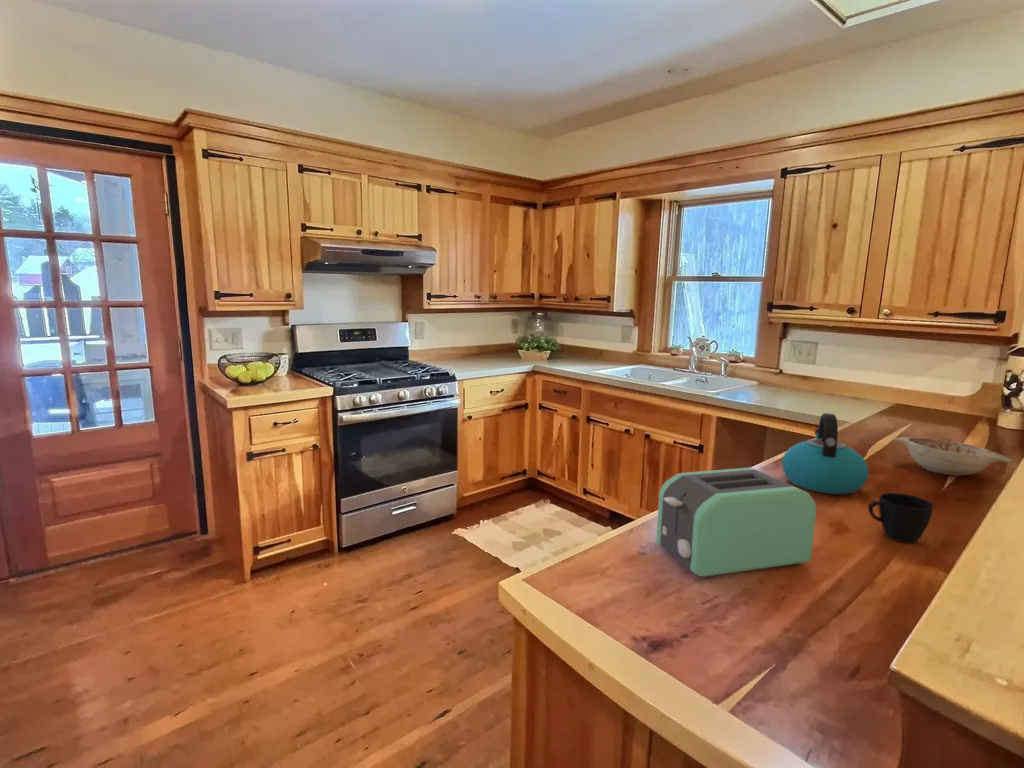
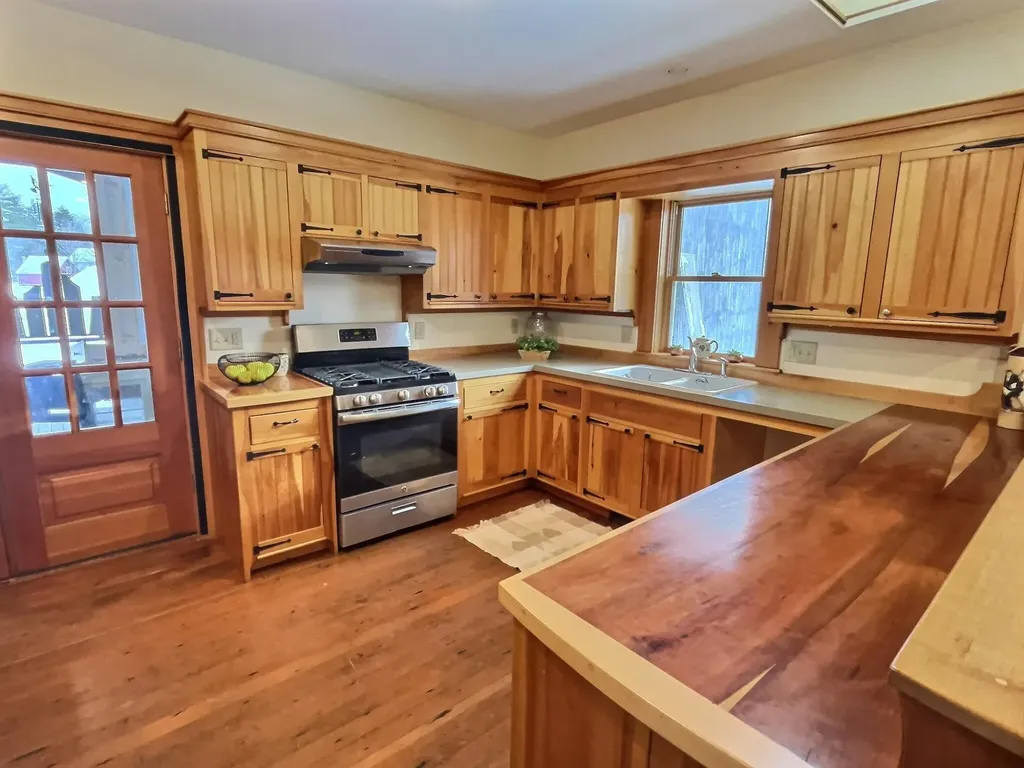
- cup [867,492,934,544]
- toaster [655,466,817,578]
- decorative bowl [891,436,1013,477]
- kettle [781,412,870,495]
